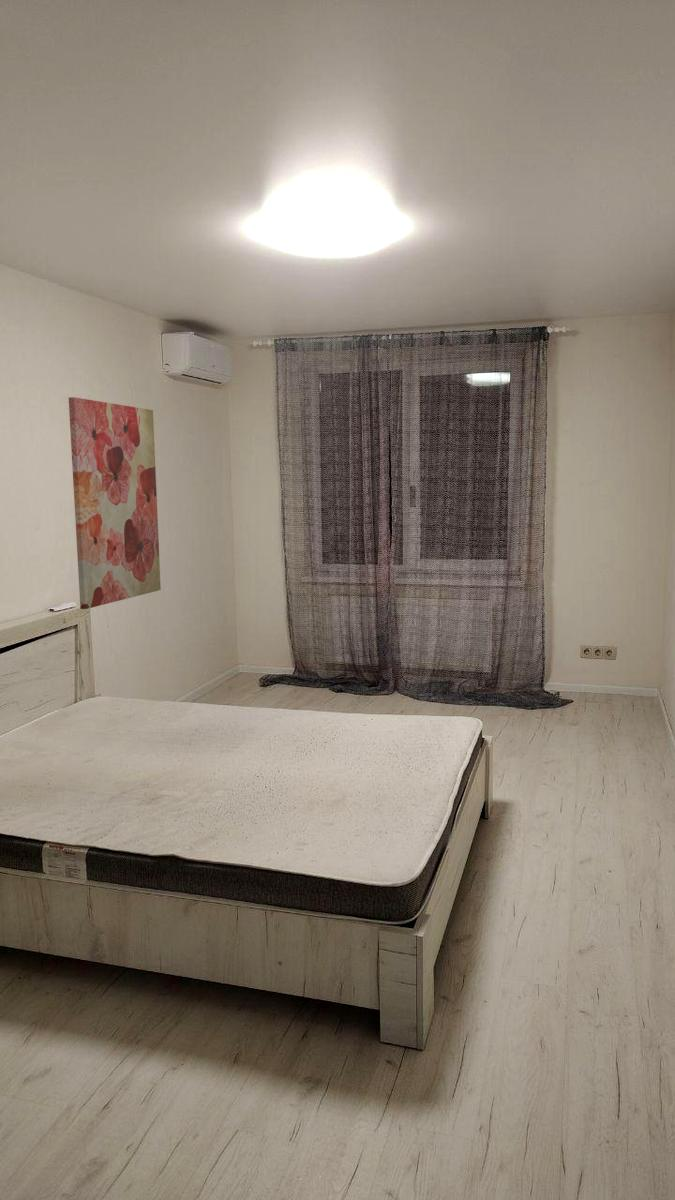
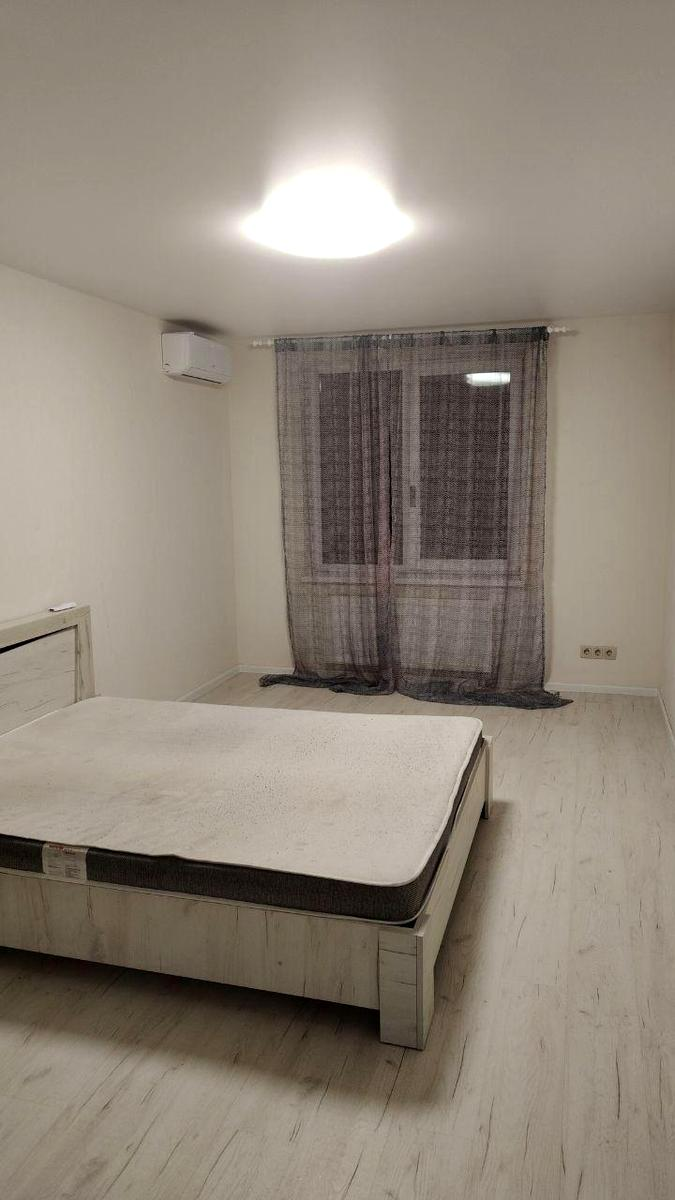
- wall art [68,396,162,610]
